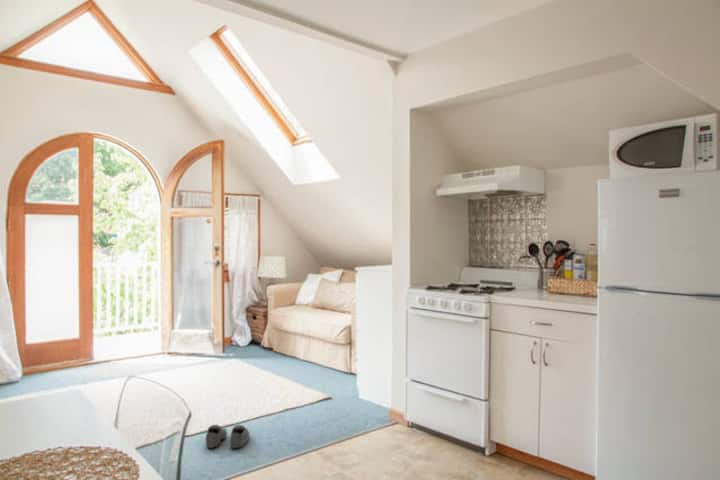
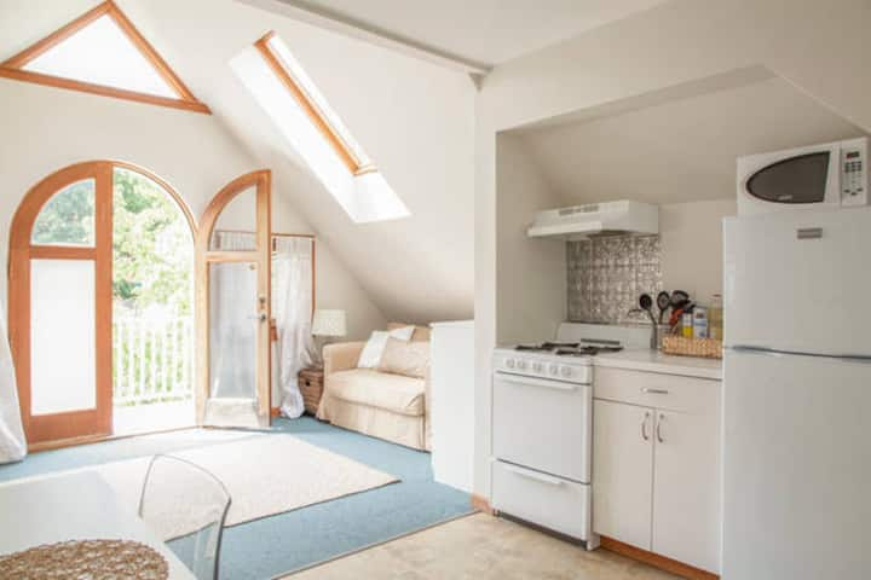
- shoe [205,424,251,449]
